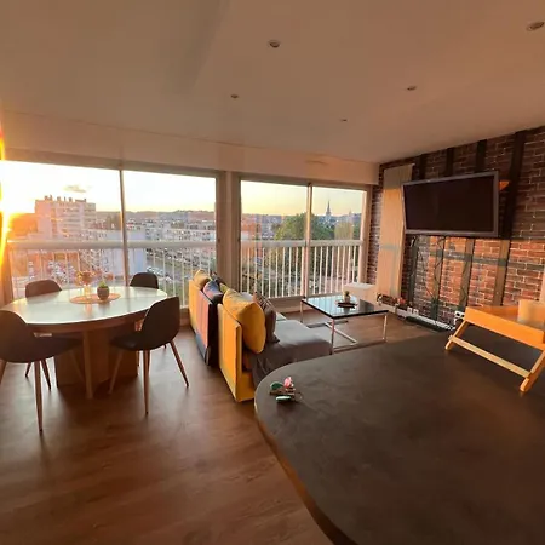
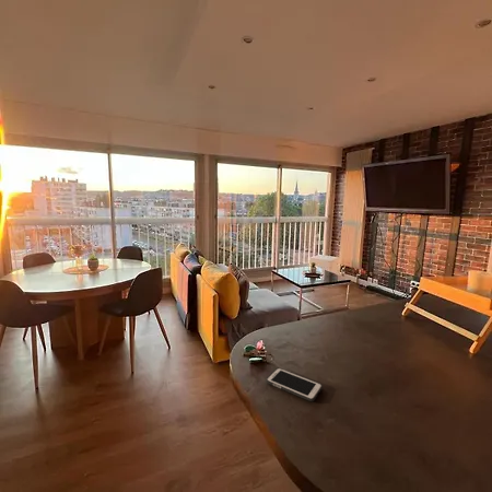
+ cell phone [265,367,324,402]
